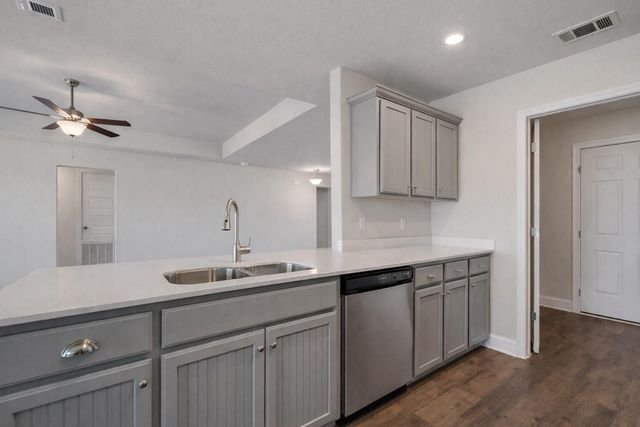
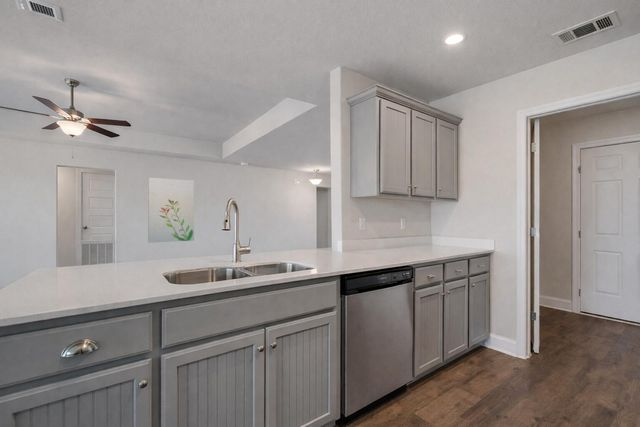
+ wall art [147,177,195,244]
